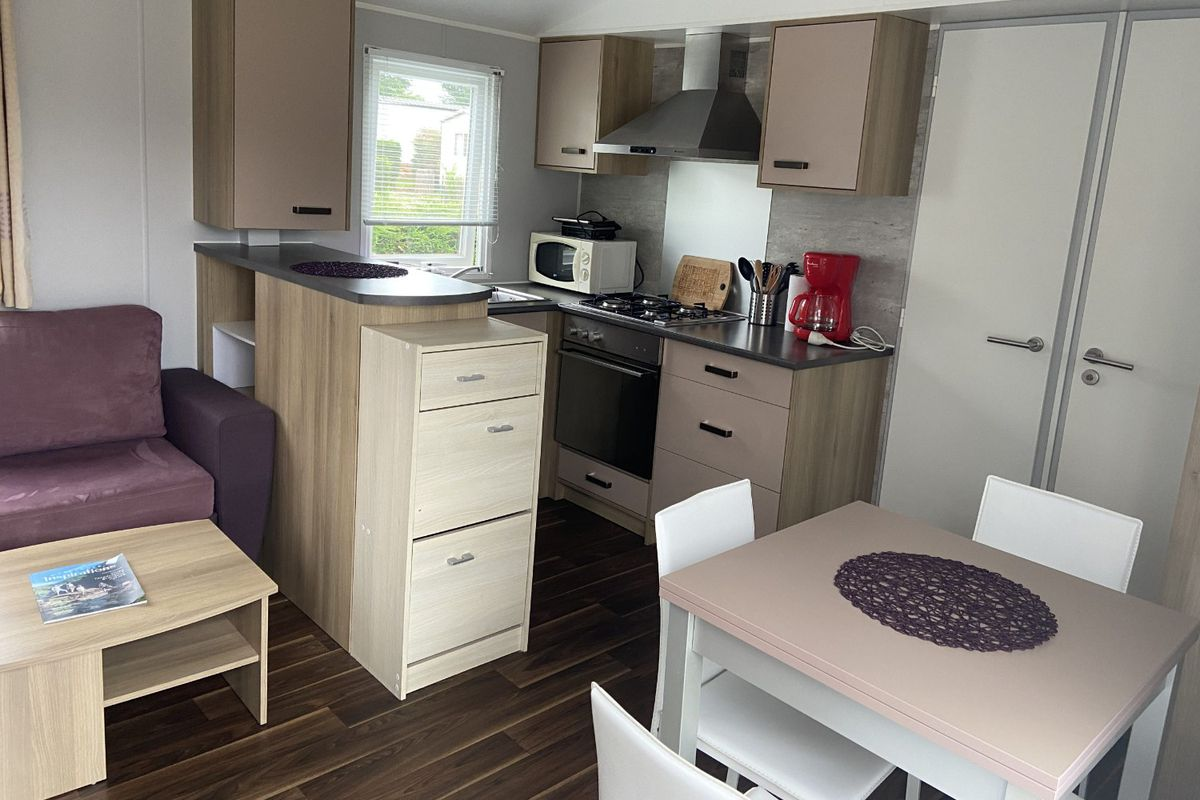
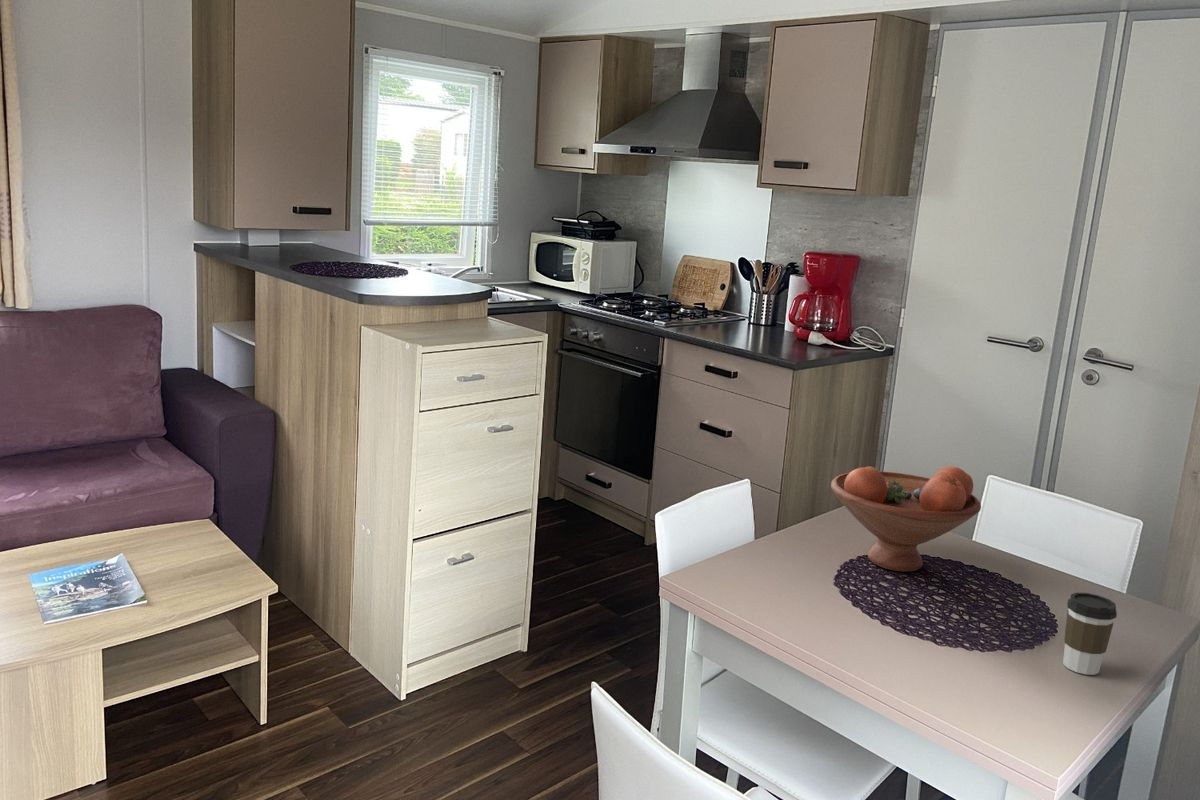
+ fruit bowl [830,465,982,573]
+ coffee cup [1062,592,1118,676]
